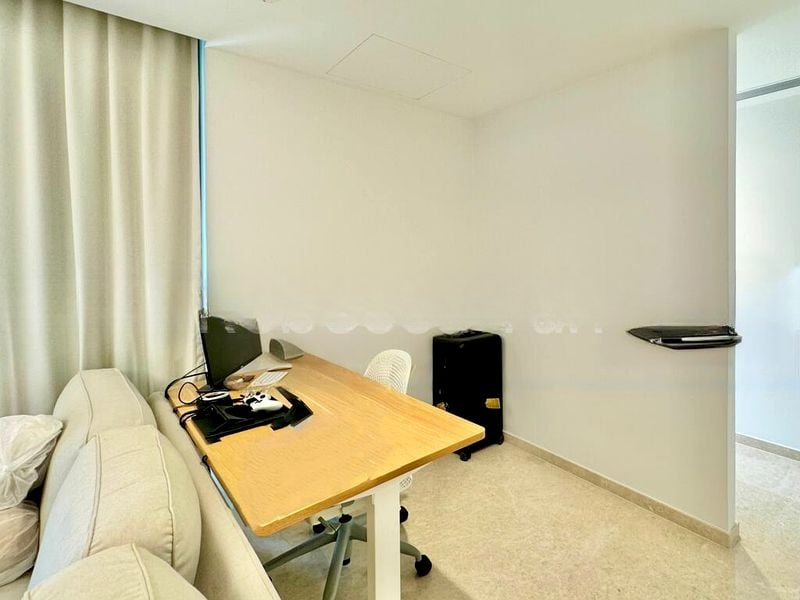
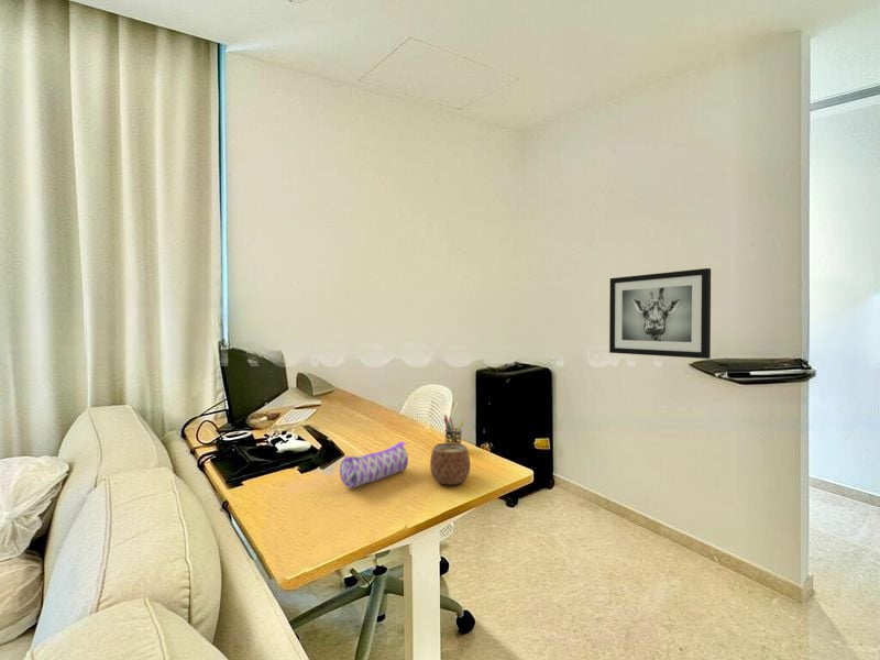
+ wall art [608,267,712,360]
+ pencil case [339,440,409,490]
+ pen holder [442,414,465,444]
+ mug [429,442,471,485]
